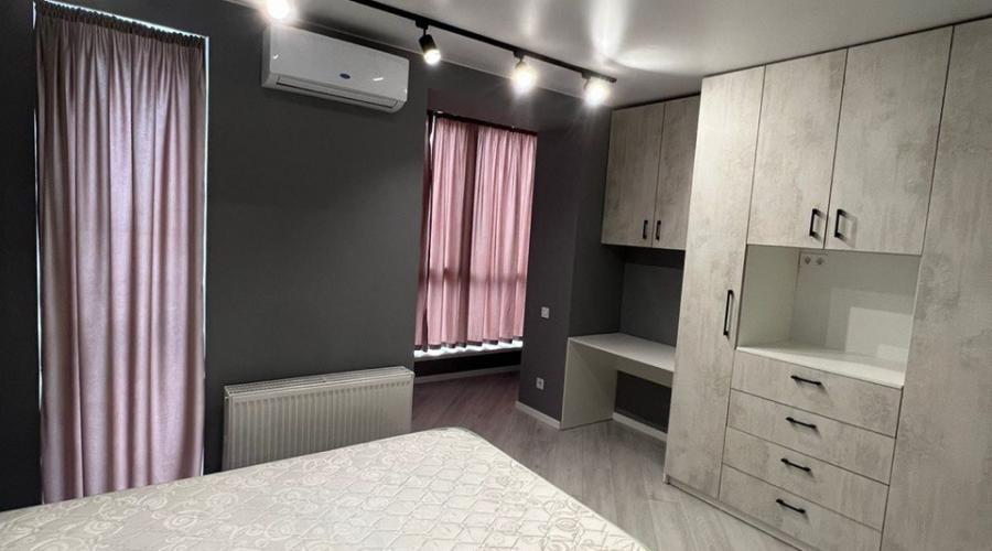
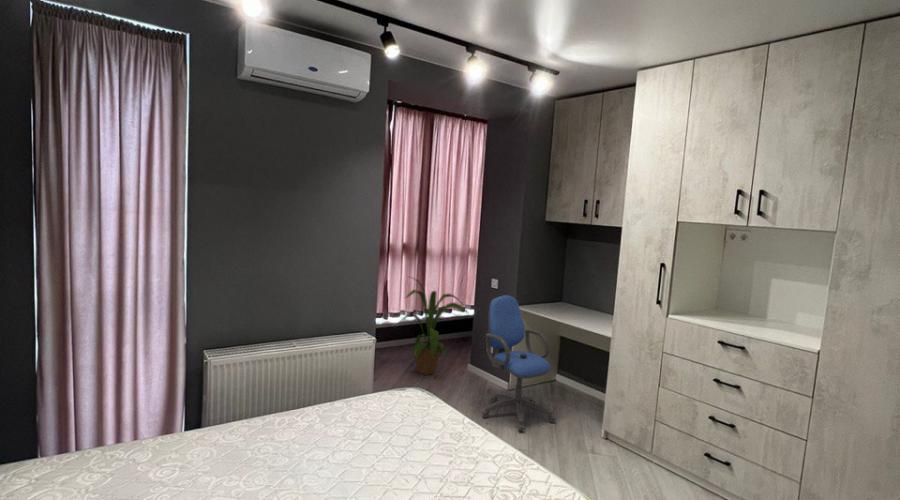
+ chair [481,294,557,432]
+ house plant [393,275,469,376]
